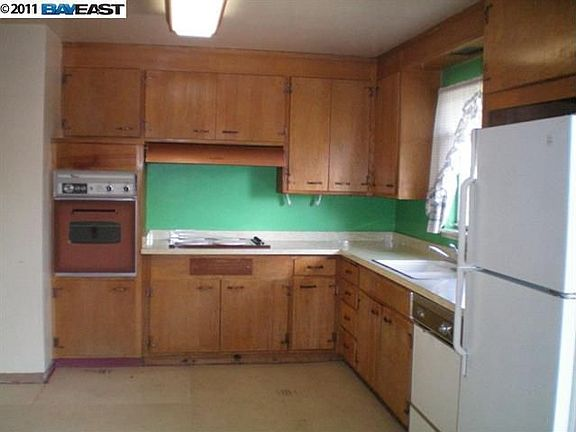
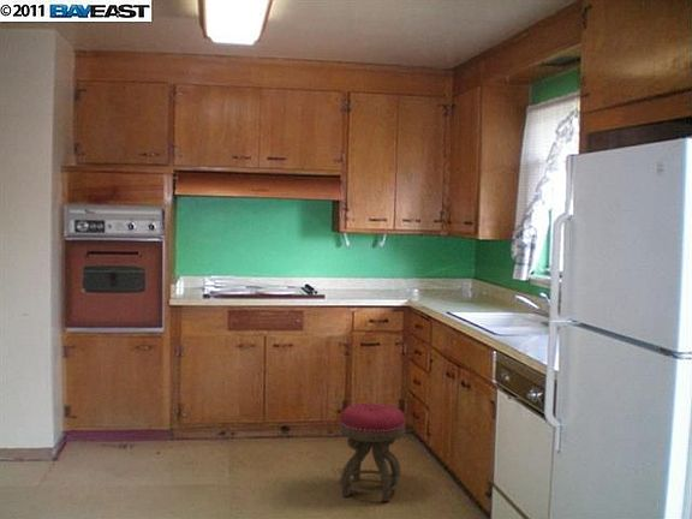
+ stool [339,402,406,502]
